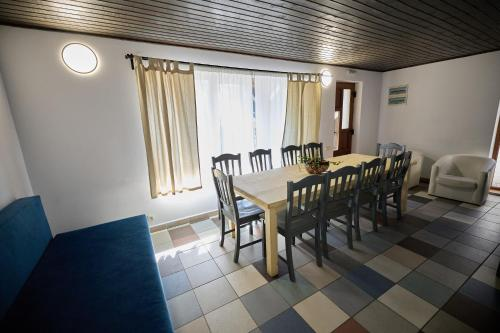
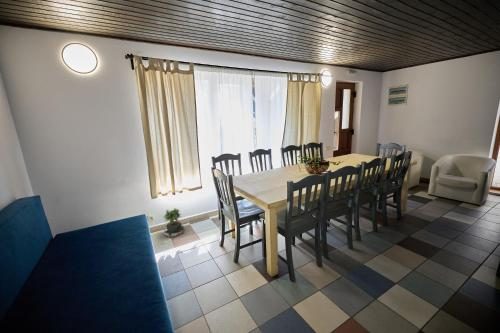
+ potted plant [162,207,186,240]
